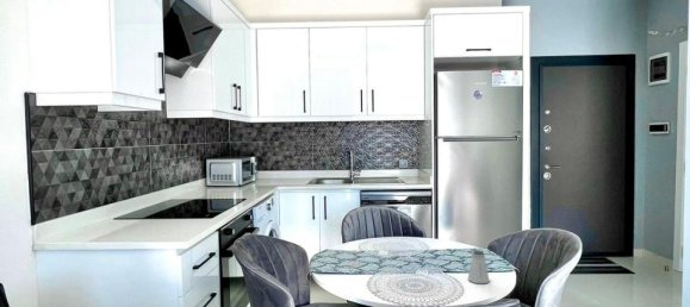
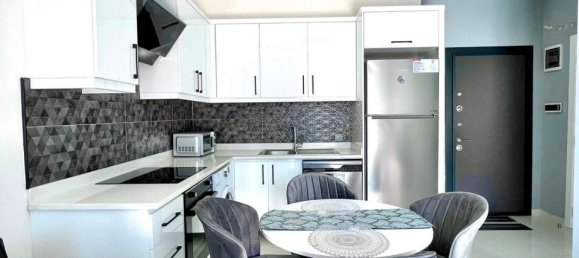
- saltshaker [467,249,491,284]
